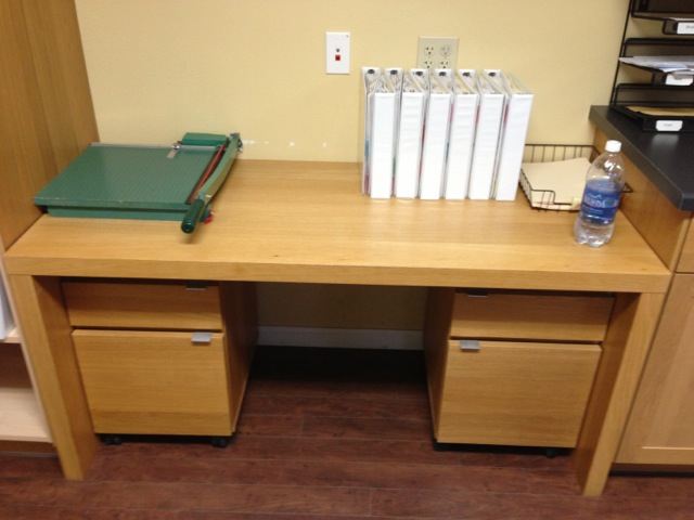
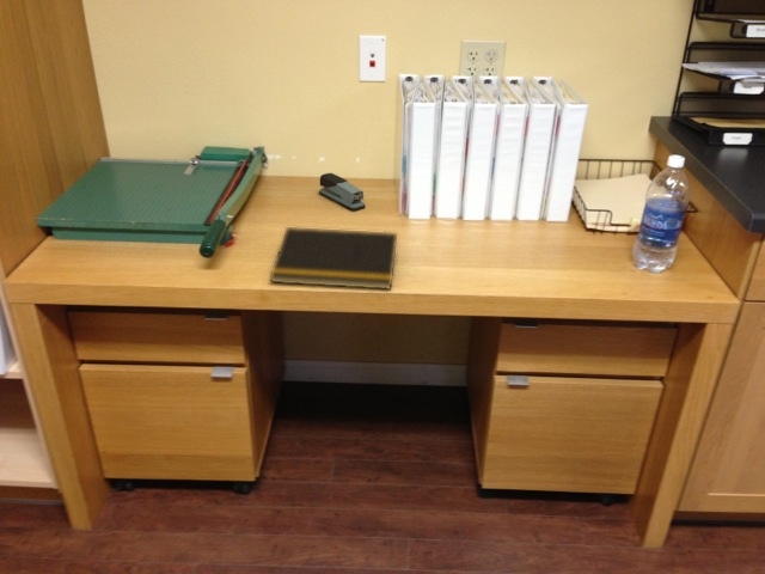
+ notepad [269,226,398,291]
+ stapler [318,172,367,212]
